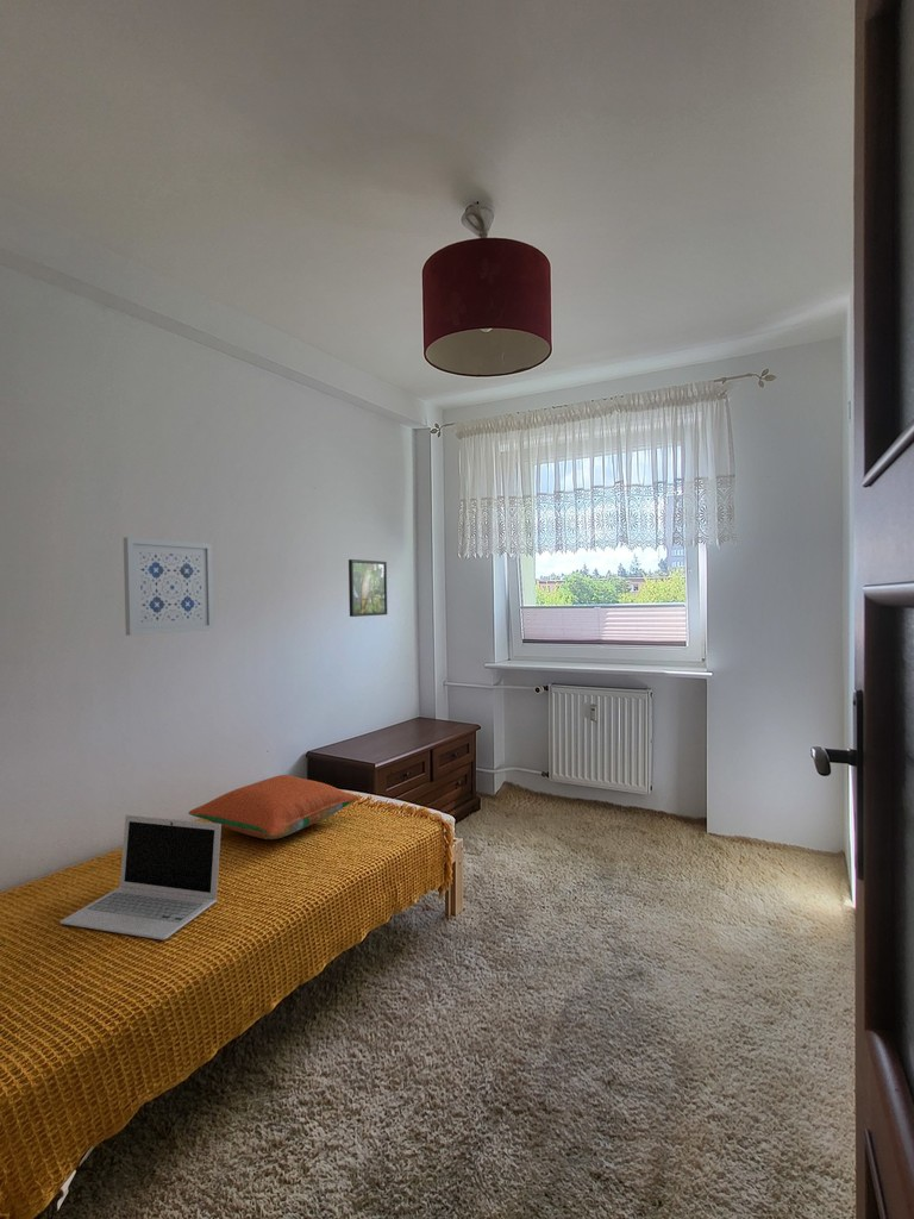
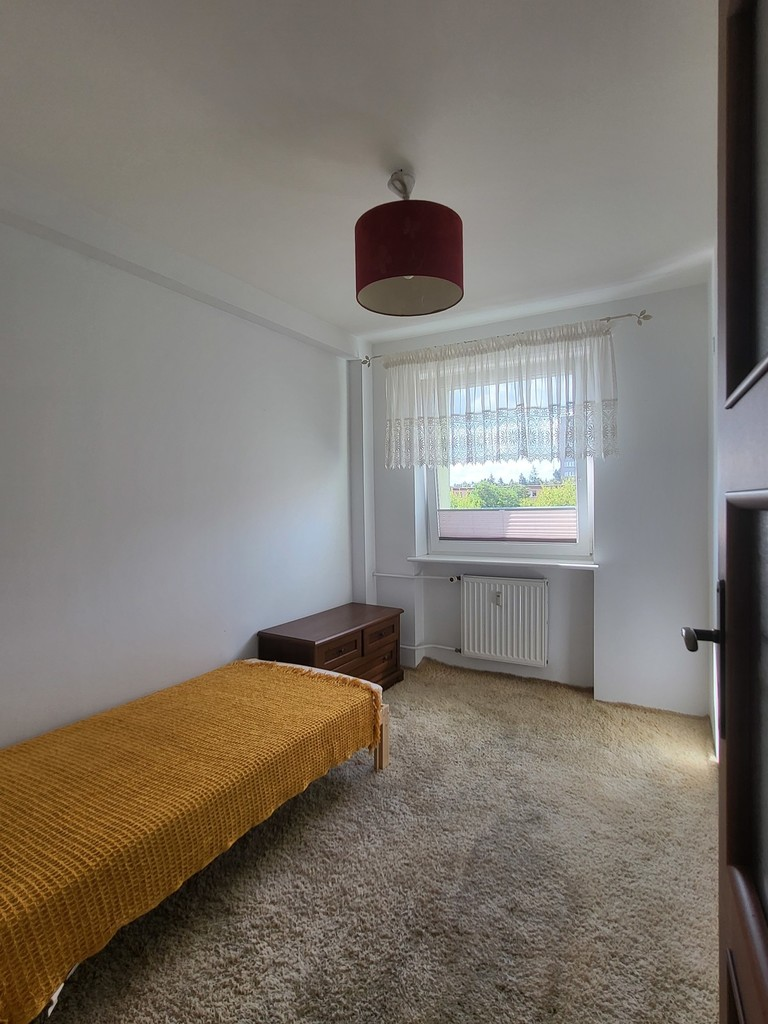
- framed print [348,558,388,618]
- pillow [188,774,359,840]
- laptop [60,814,223,942]
- wall art [123,536,215,637]
